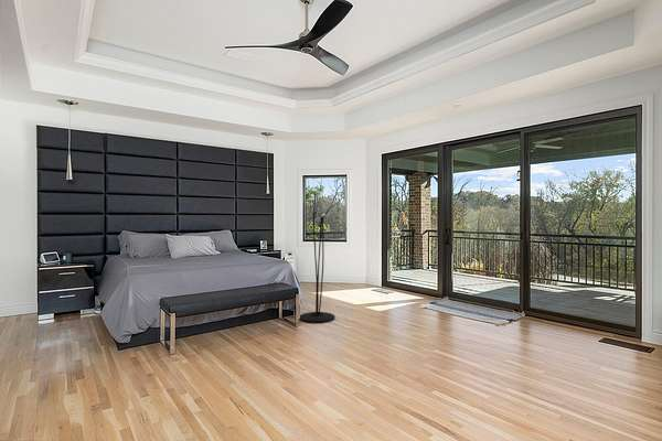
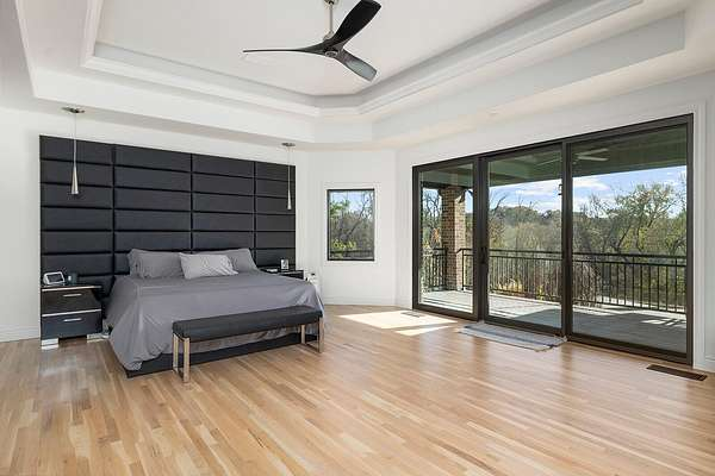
- floor lamp [298,189,335,324]
